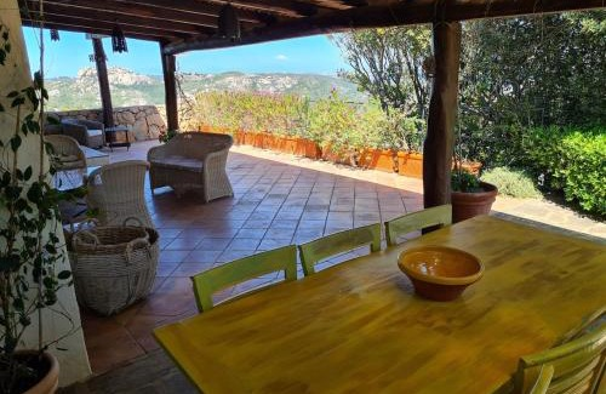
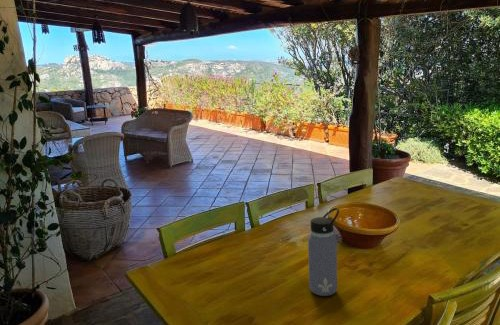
+ water bottle [307,207,340,297]
